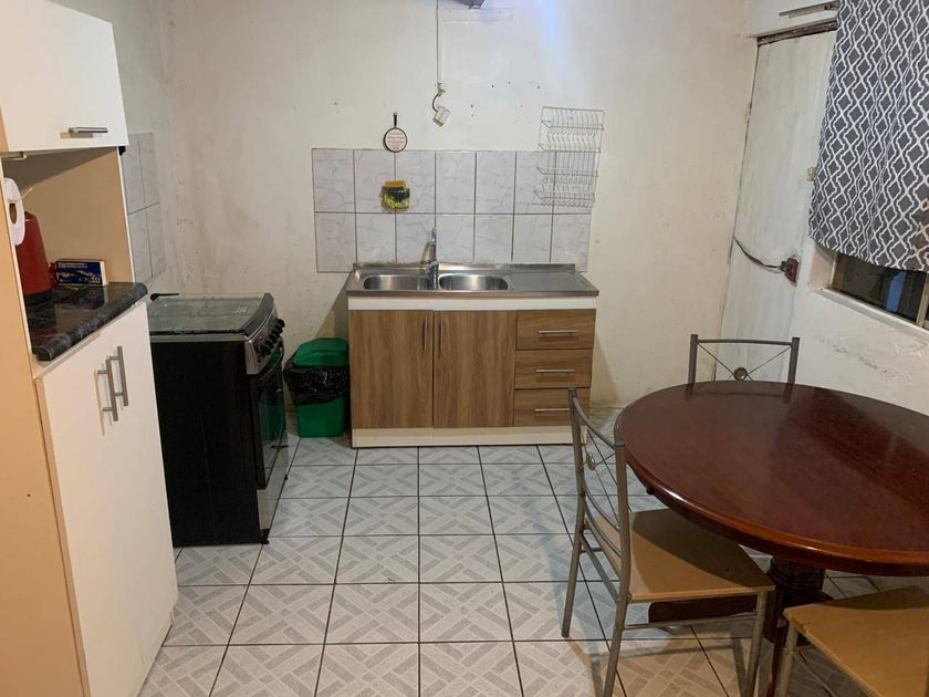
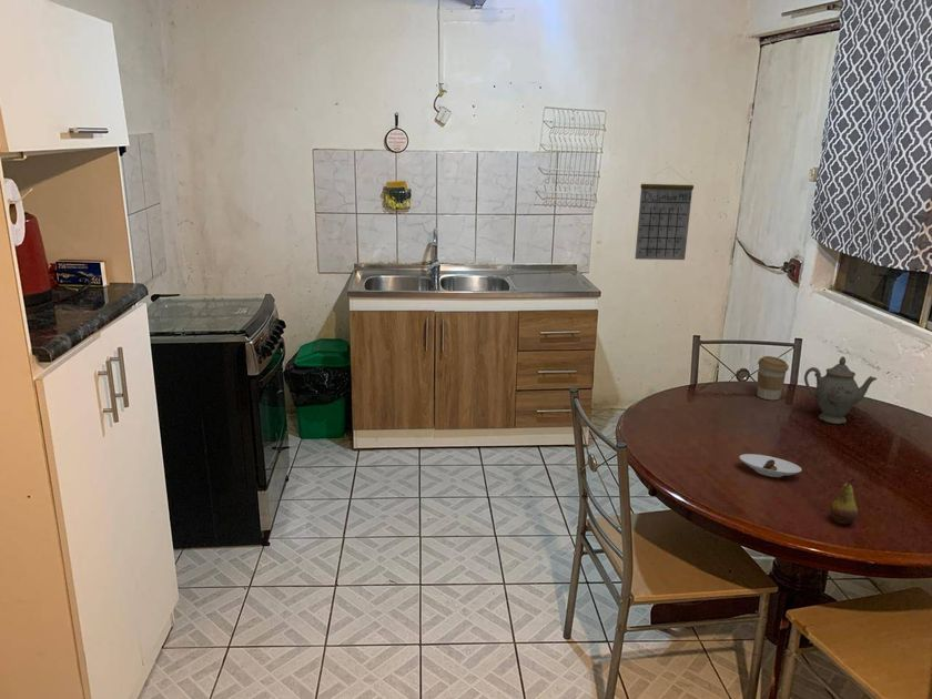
+ fruit [829,477,859,525]
+ calendar [634,165,695,261]
+ coffee cup [757,355,790,401]
+ chinaware [803,356,879,425]
+ saucer [739,453,802,478]
